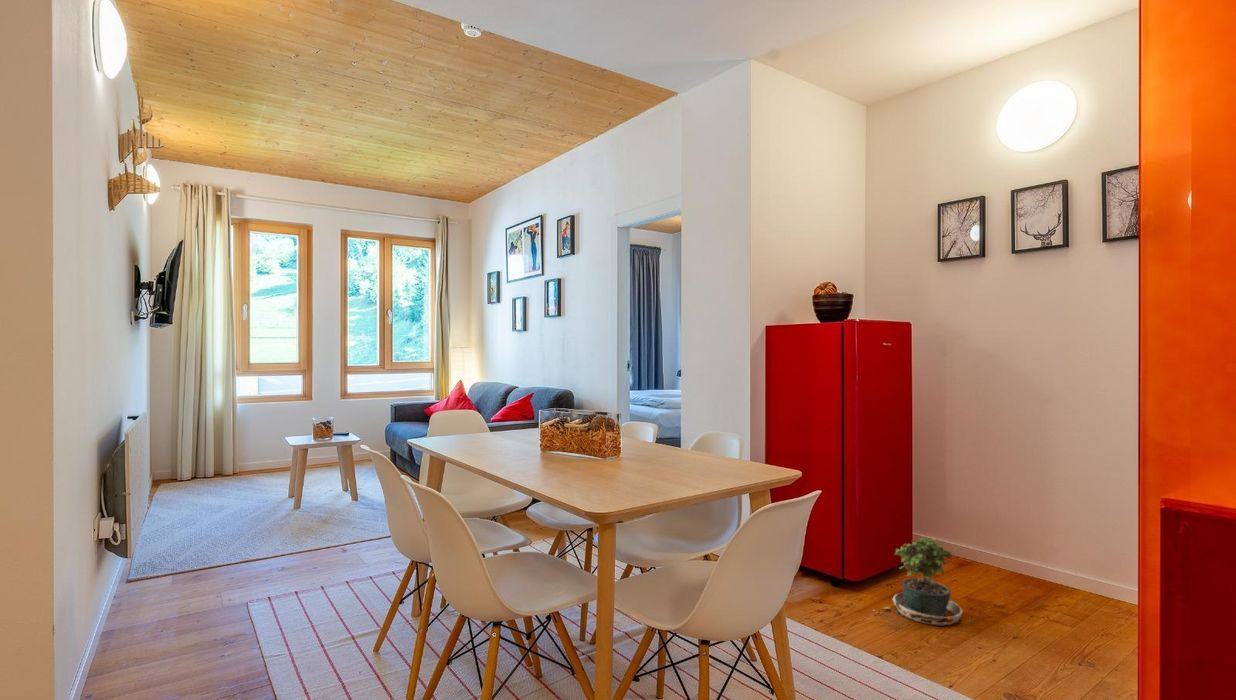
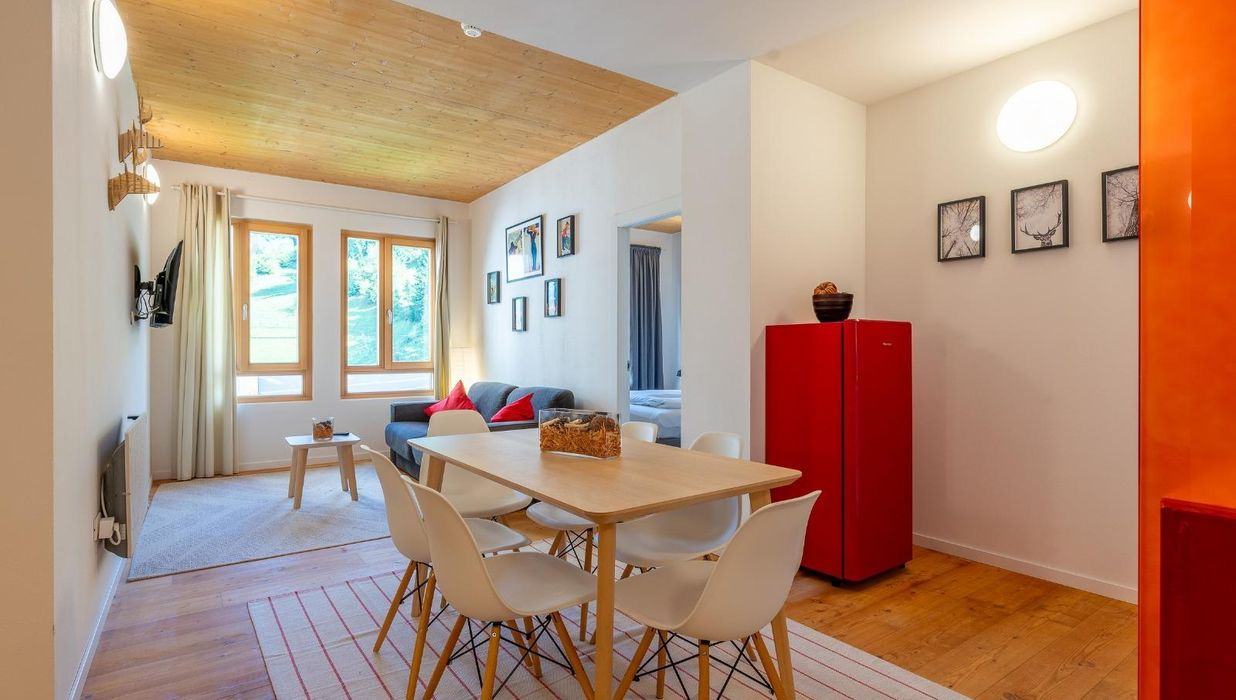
- potted plant [872,536,964,627]
